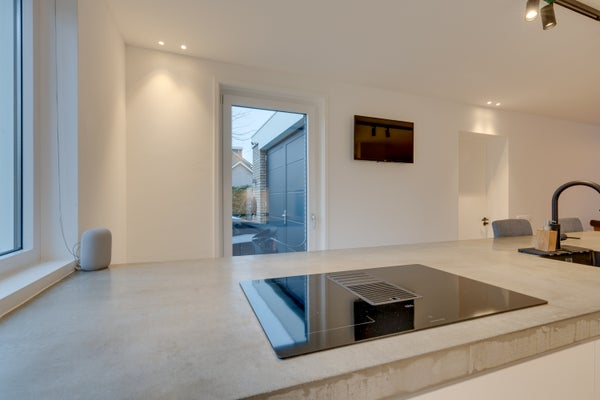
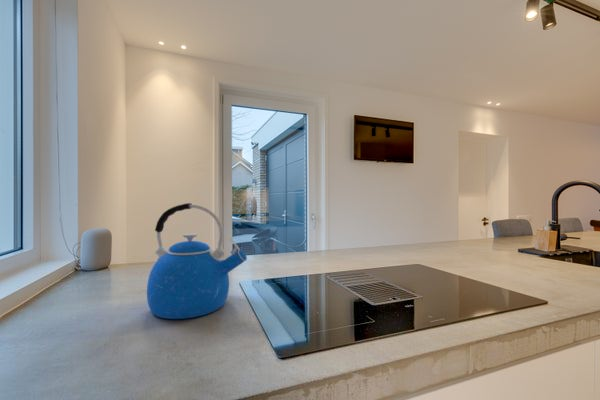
+ kettle [146,202,248,320]
